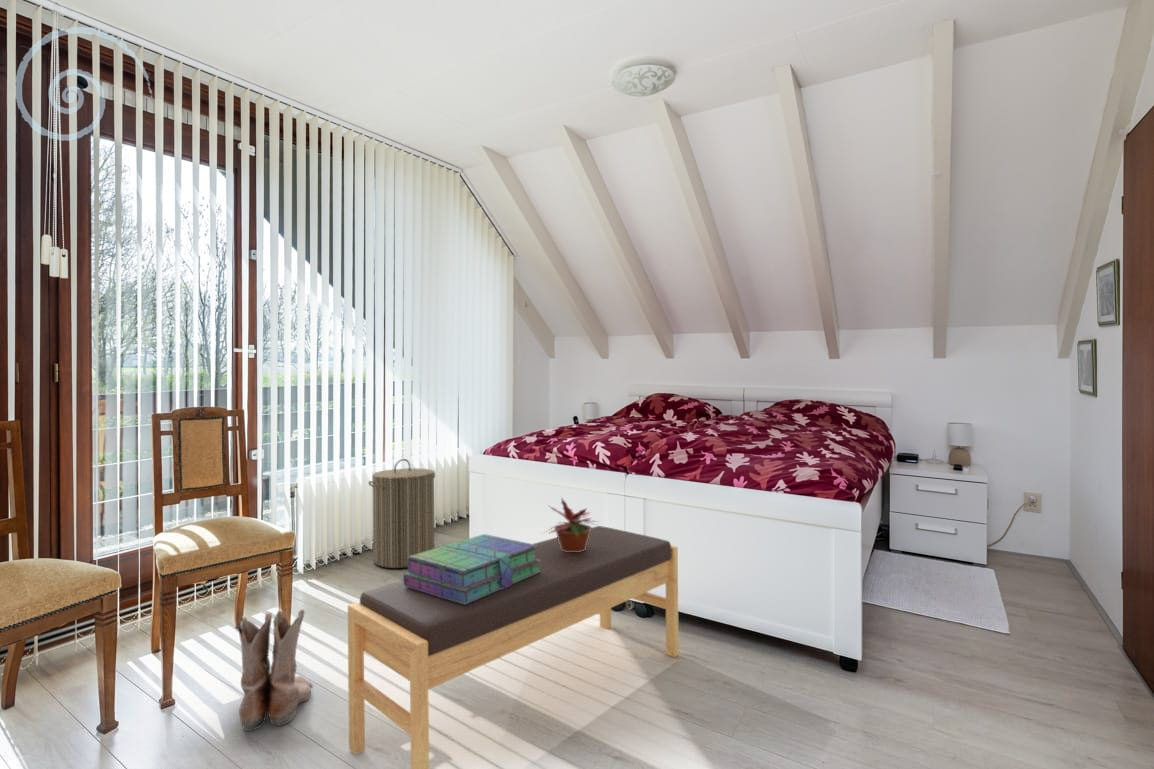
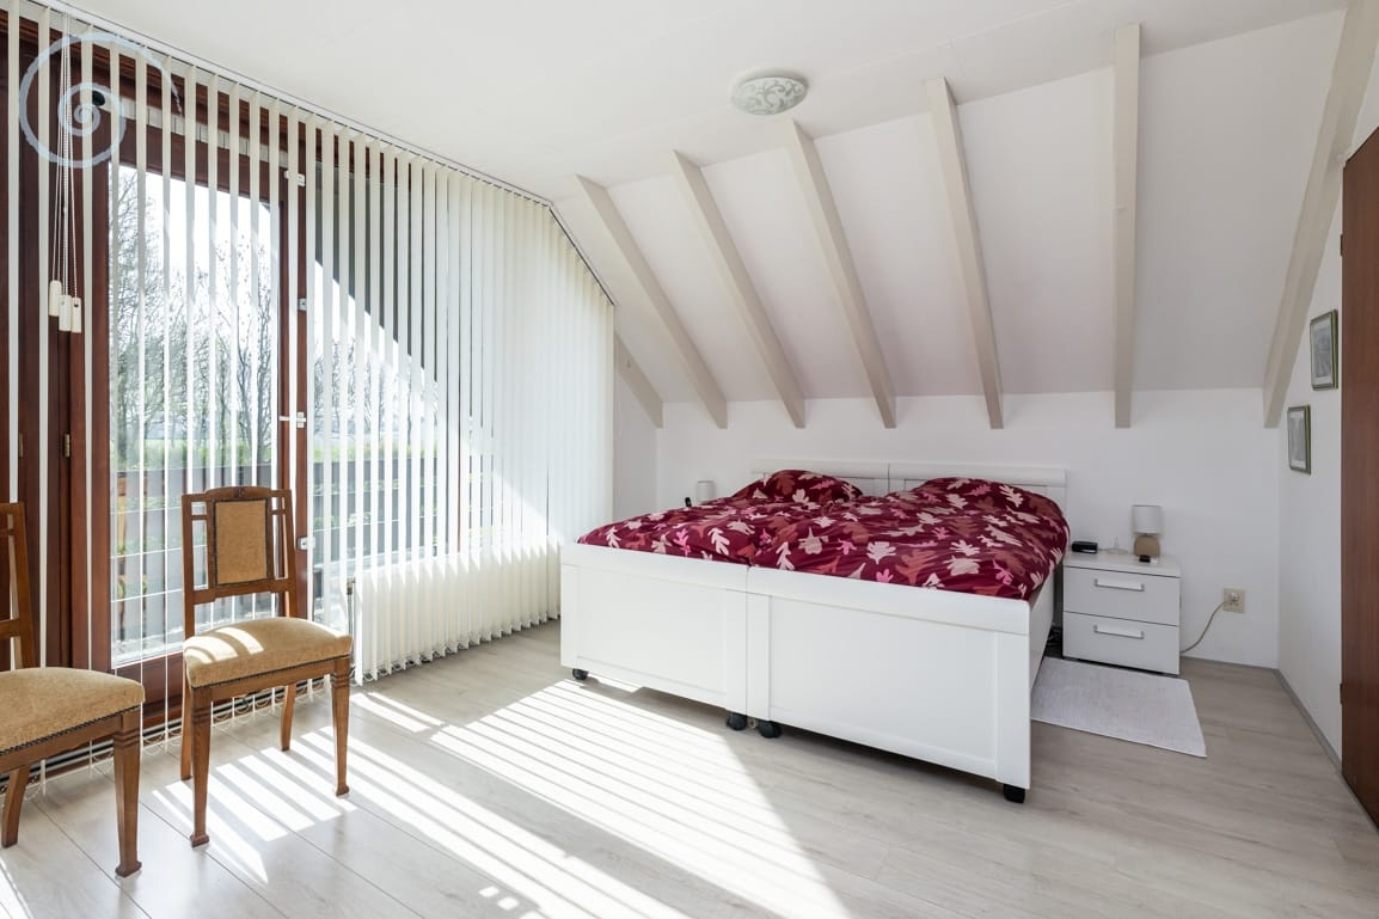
- laundry hamper [368,458,436,569]
- bench [347,525,680,769]
- boots [235,608,314,732]
- potted plant [540,496,601,552]
- stack of books [402,533,541,605]
